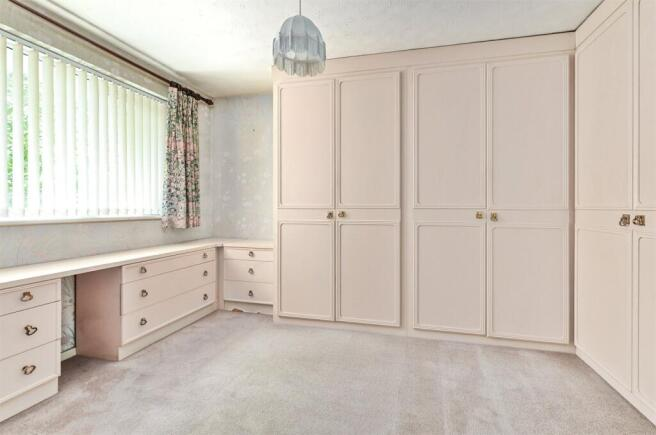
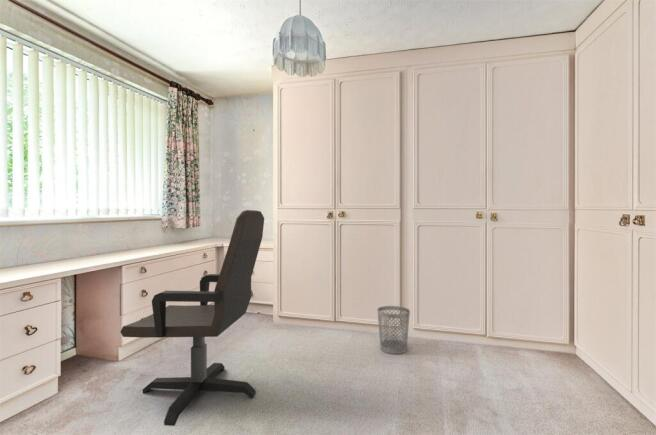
+ office chair [119,209,265,427]
+ wastebasket [376,305,411,355]
